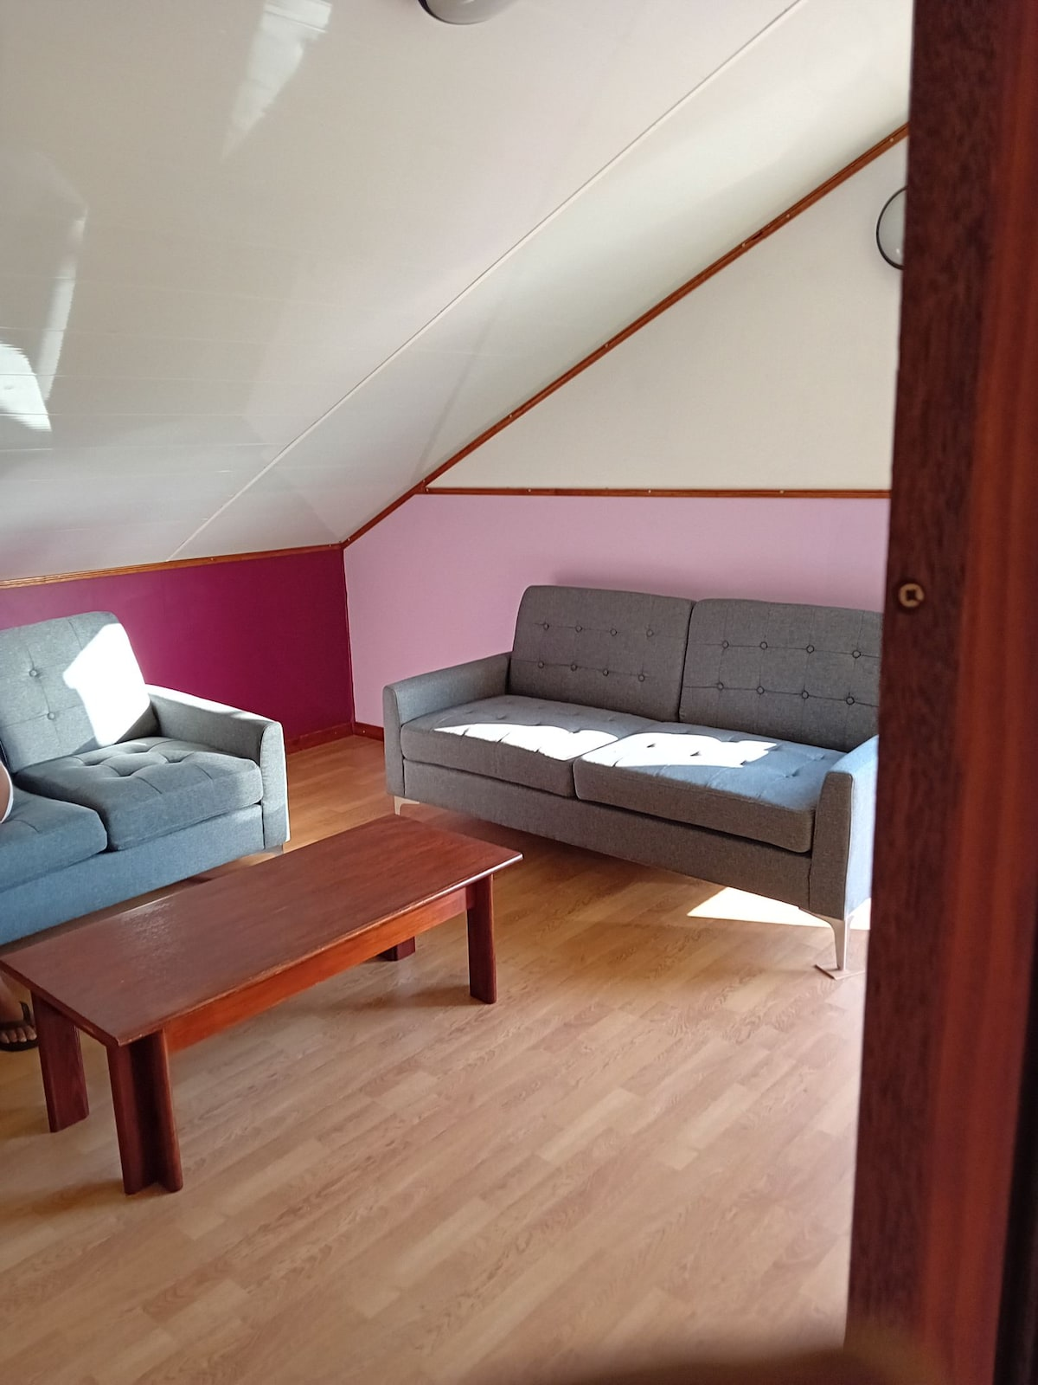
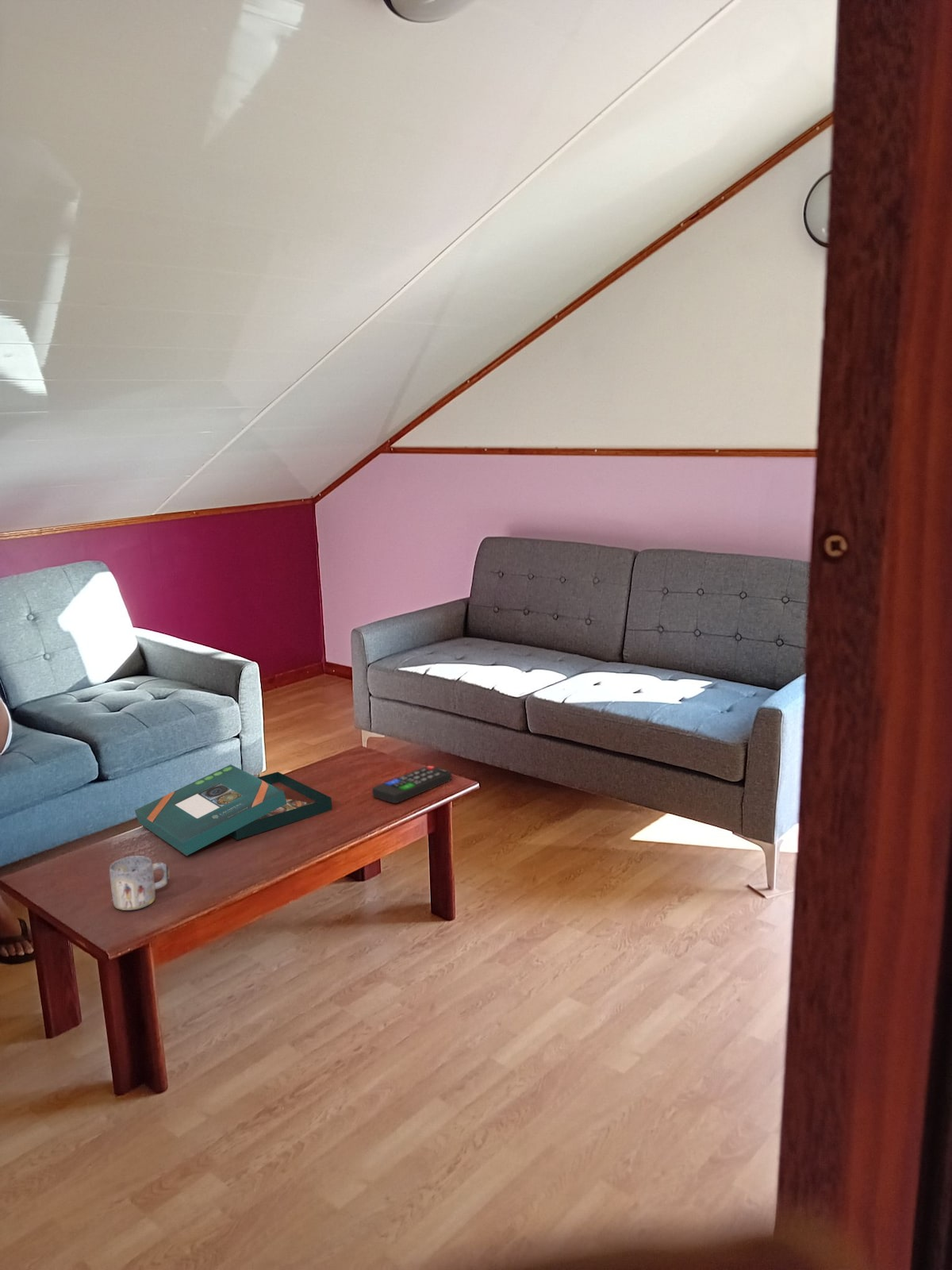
+ remote control [371,765,452,804]
+ mug [109,855,170,911]
+ board game [134,764,332,856]
